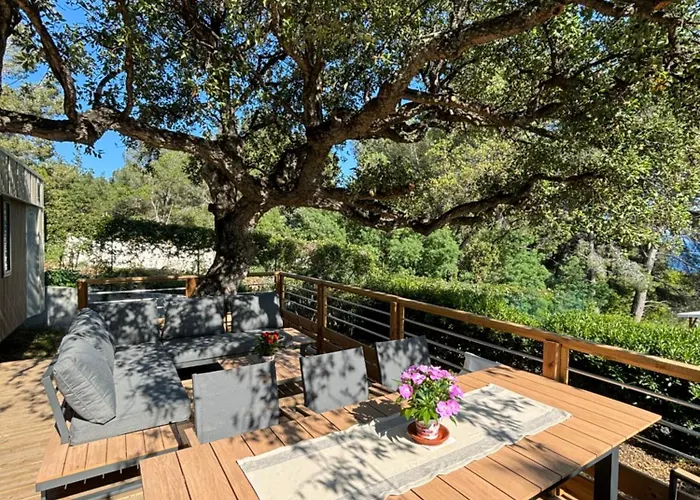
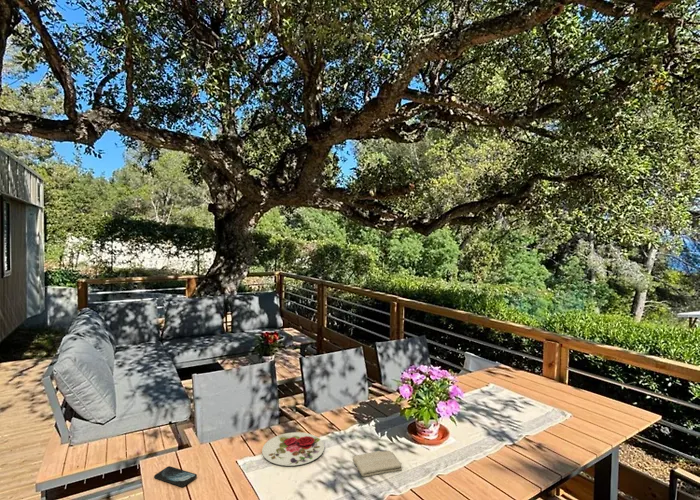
+ plate [261,431,325,467]
+ washcloth [351,450,403,477]
+ smartphone [153,465,198,488]
